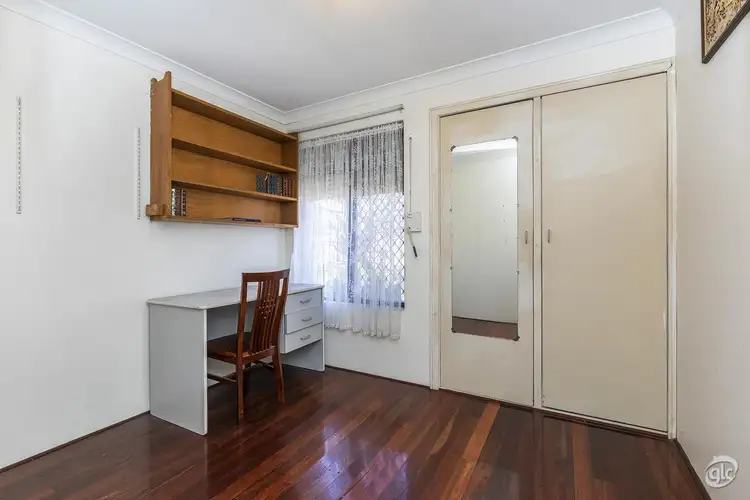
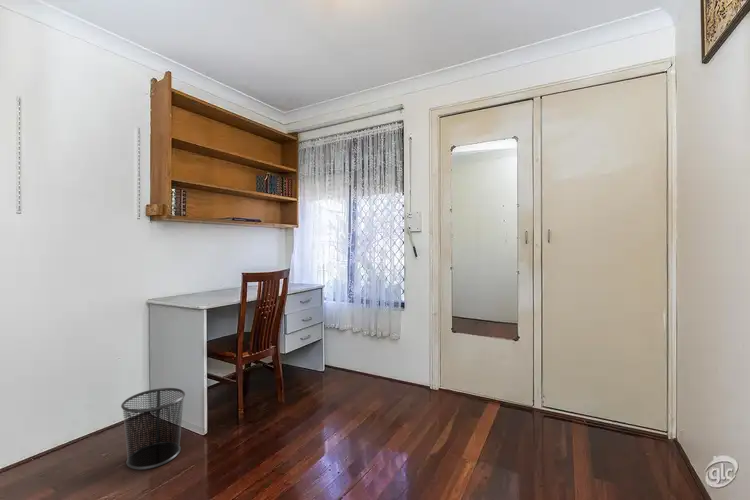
+ waste bin [120,387,186,471]
